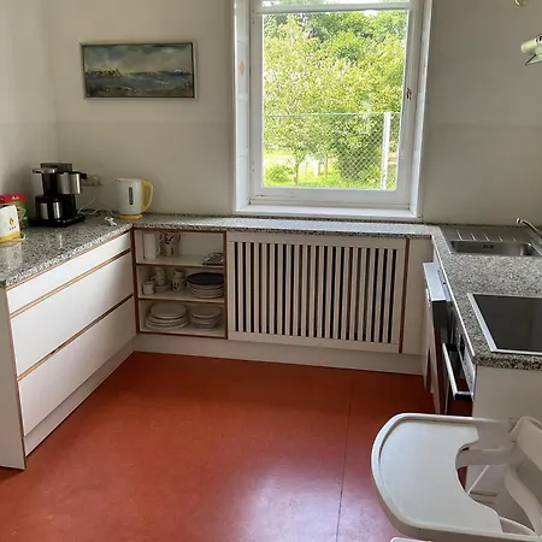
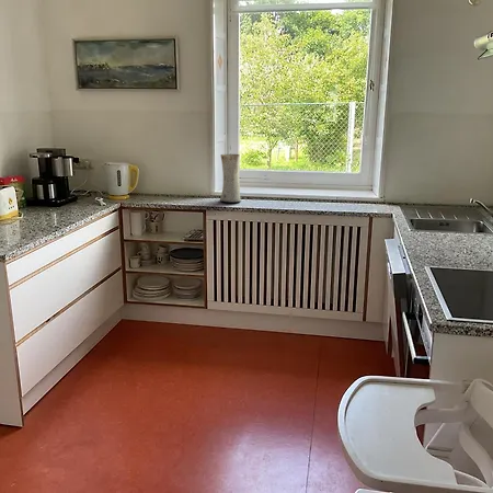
+ vase [219,153,241,204]
